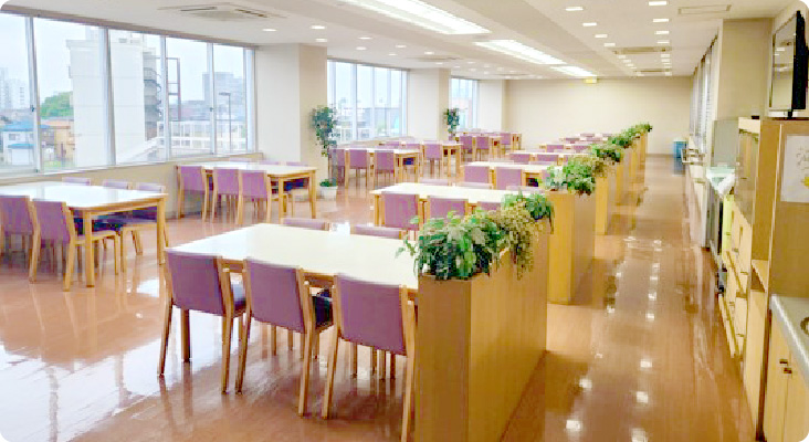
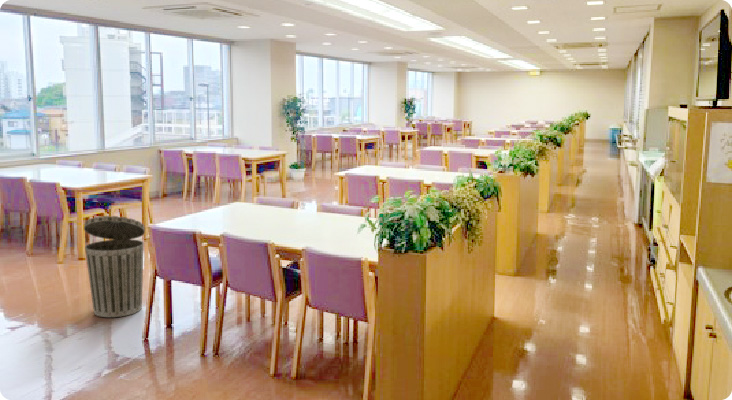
+ trash can [83,215,146,318]
